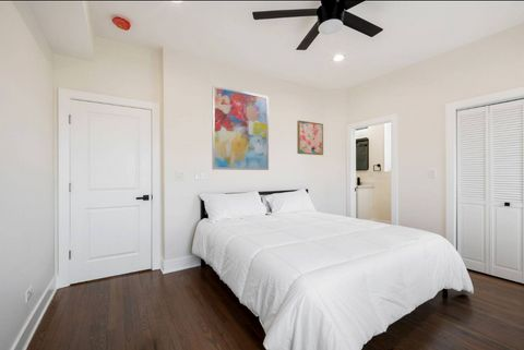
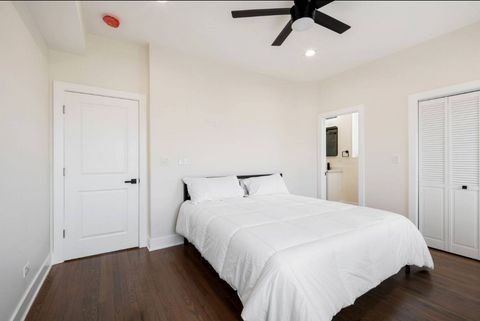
- wall art [296,120,324,156]
- wall art [211,85,270,171]
